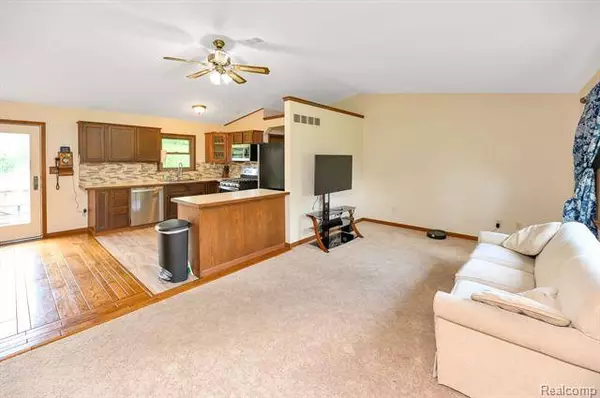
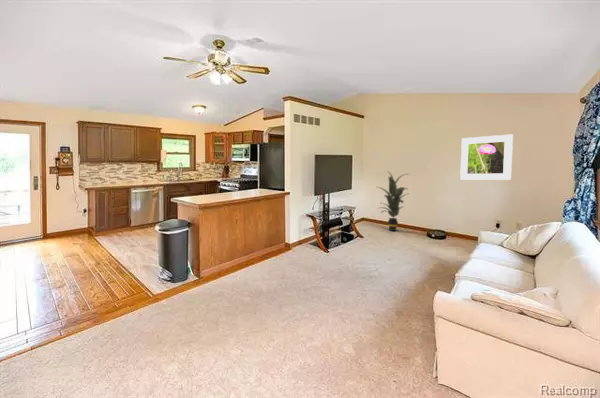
+ indoor plant [377,170,411,232]
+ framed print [459,133,514,181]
